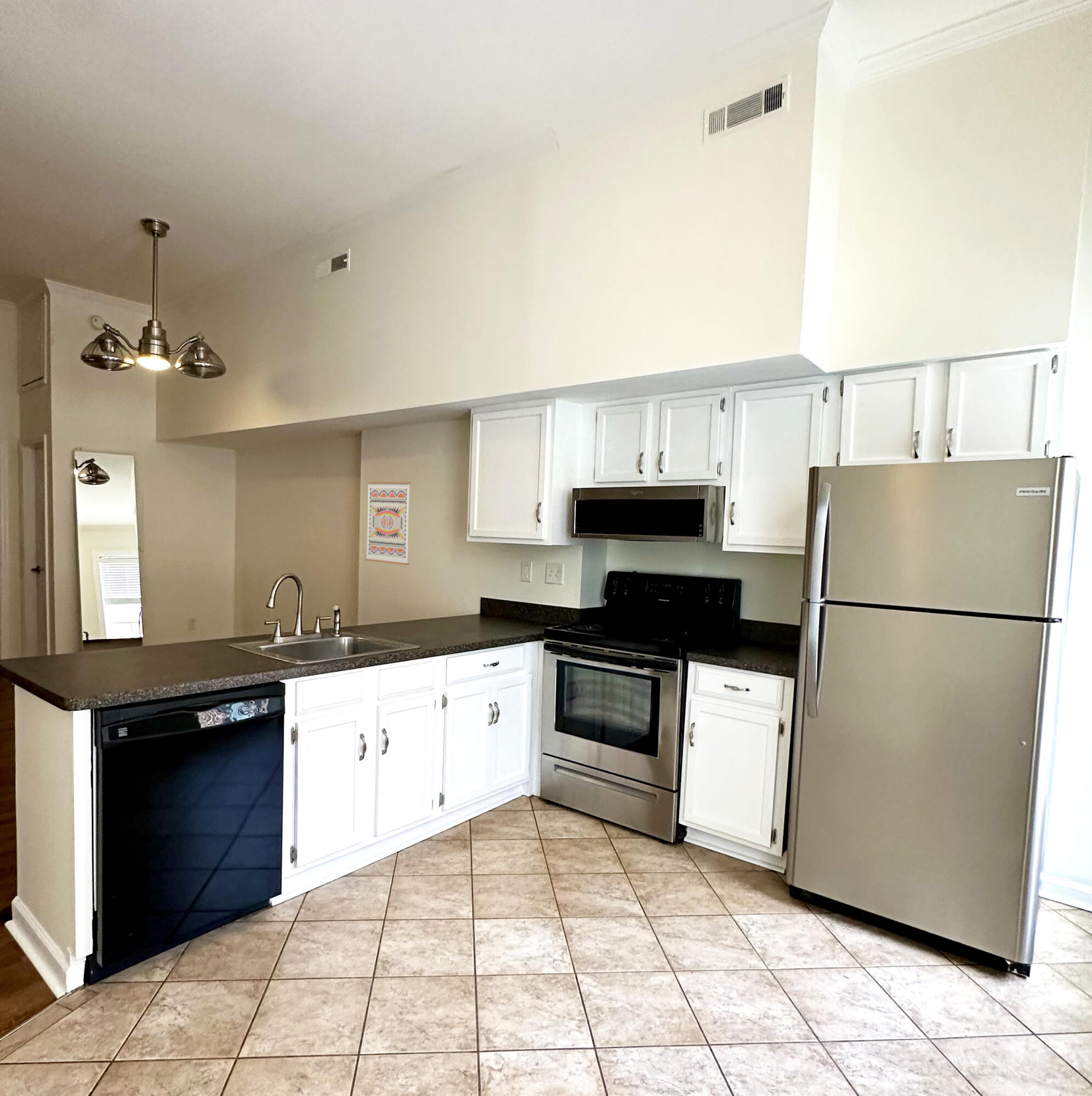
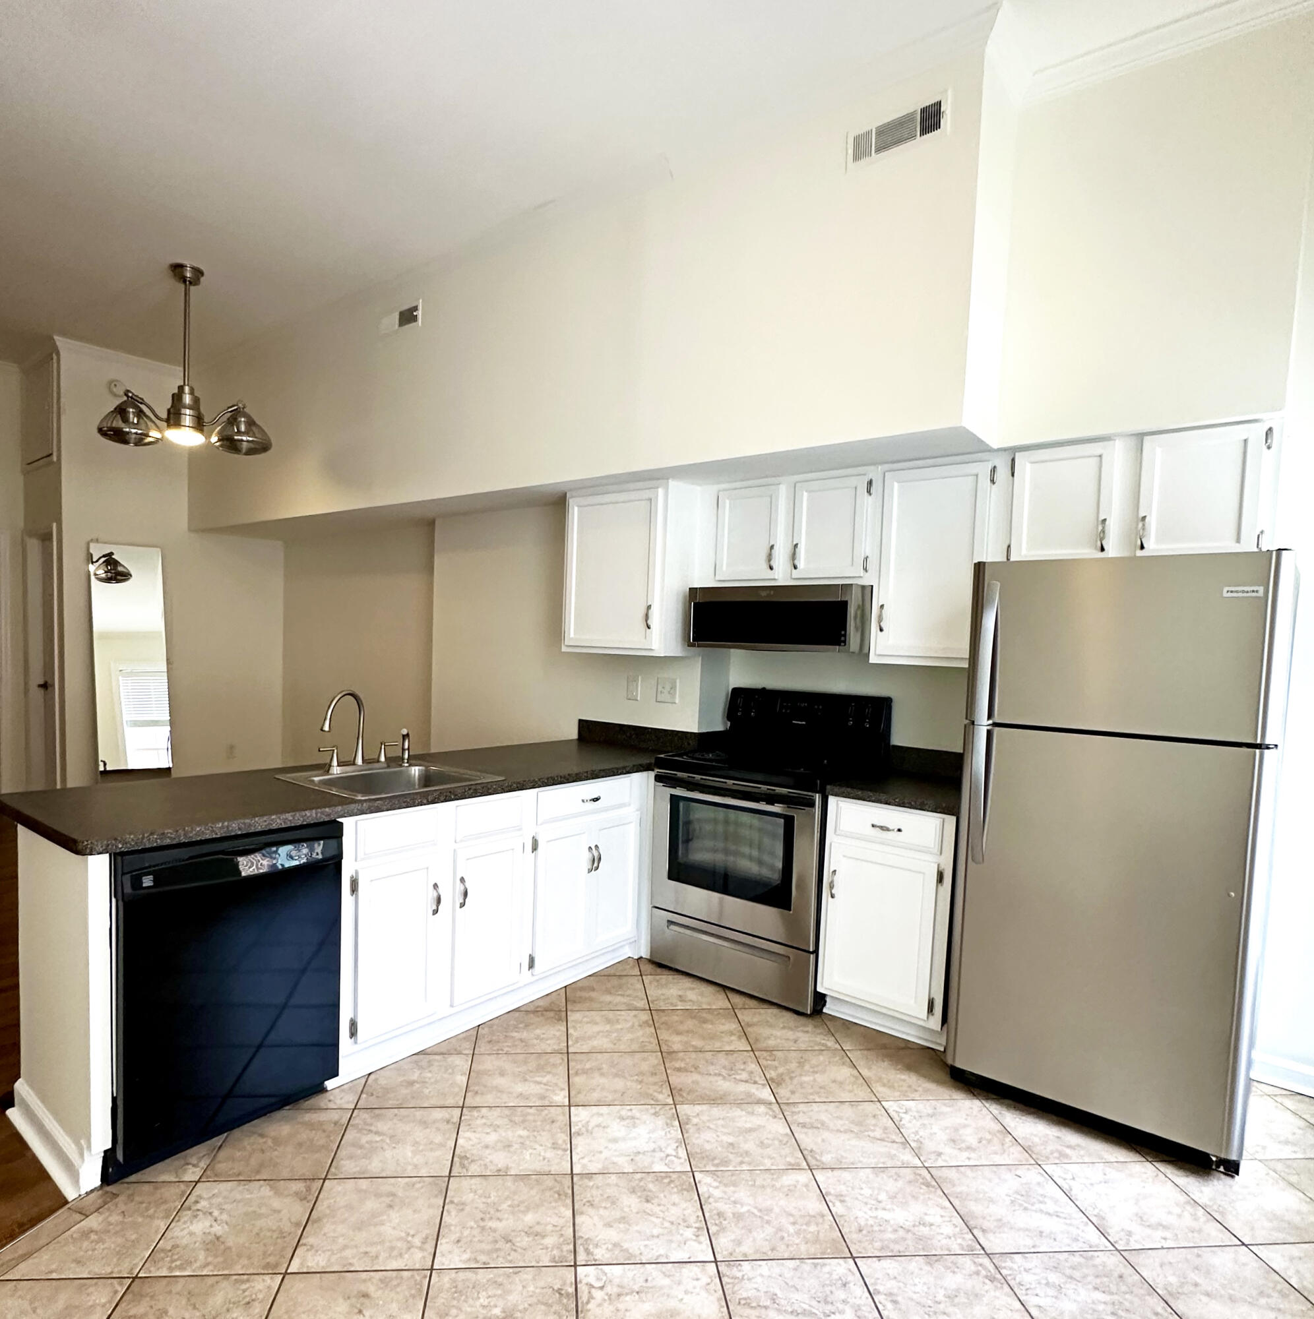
- wall art [365,481,412,566]
